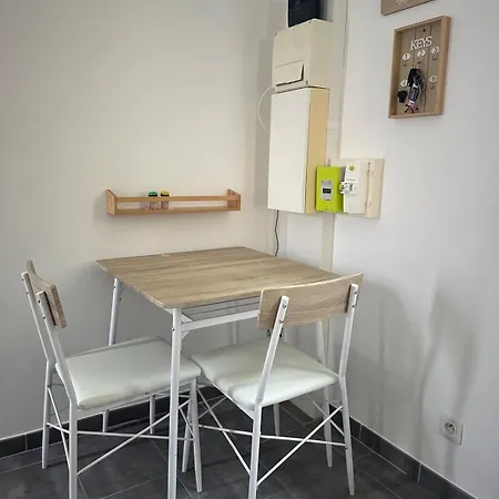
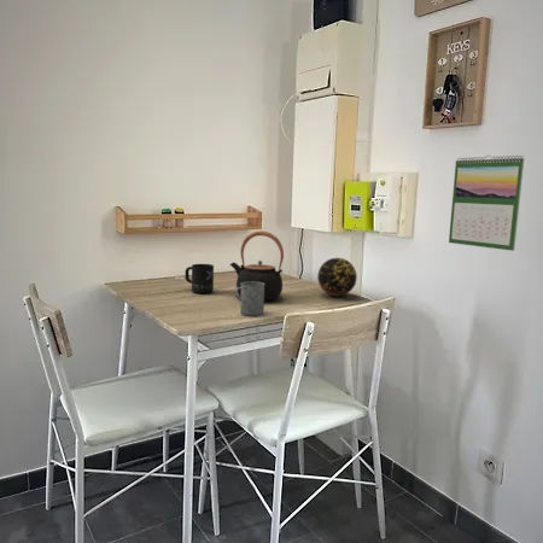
+ mug [185,263,215,294]
+ decorative orb [316,257,358,298]
+ calendar [448,154,525,252]
+ teapot [229,229,285,302]
+ mug [233,281,265,317]
